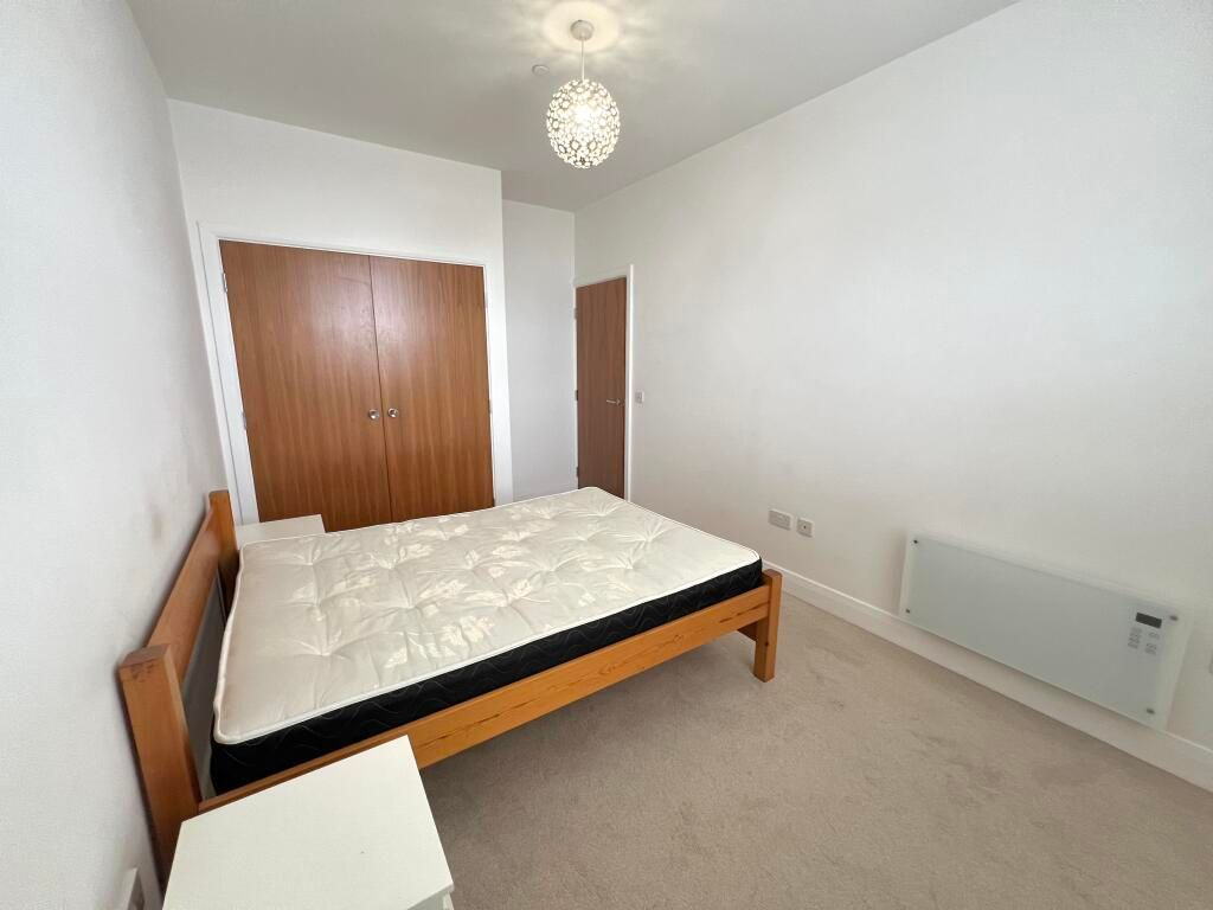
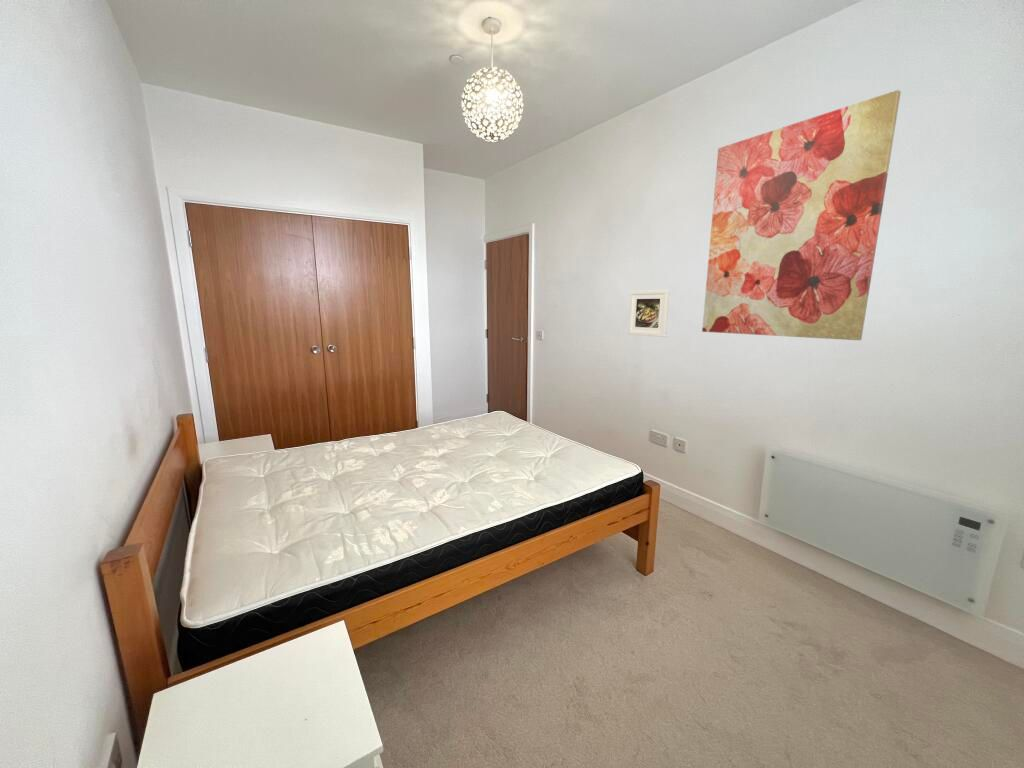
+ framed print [627,289,670,338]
+ wall art [701,89,902,341]
